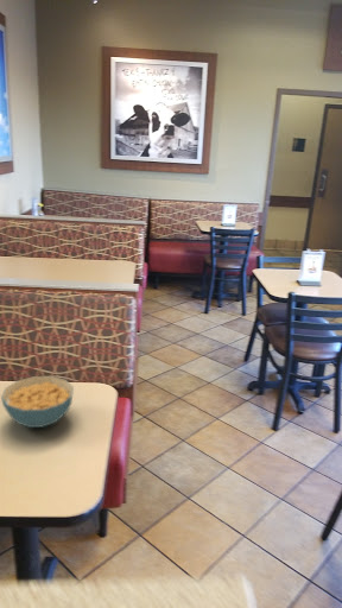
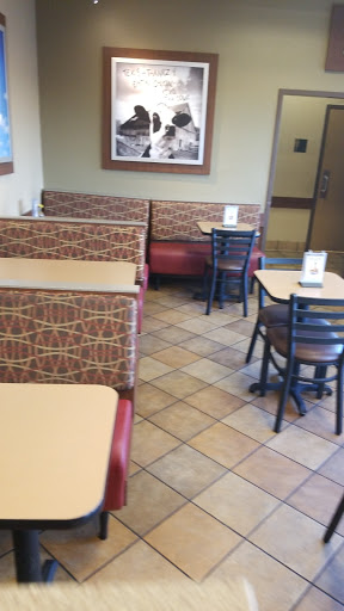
- cereal bowl [0,375,75,429]
